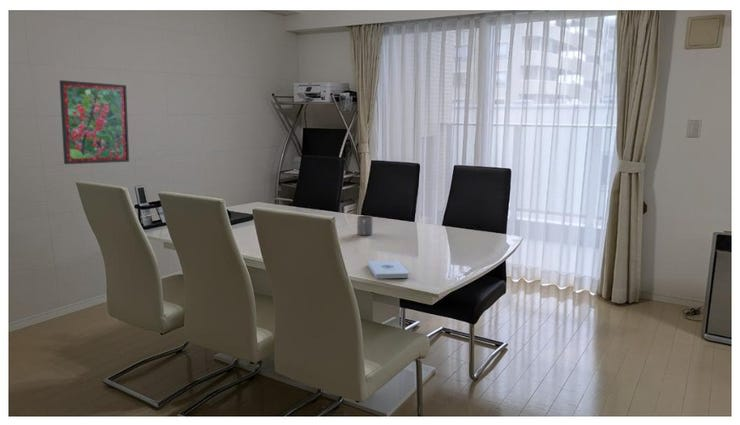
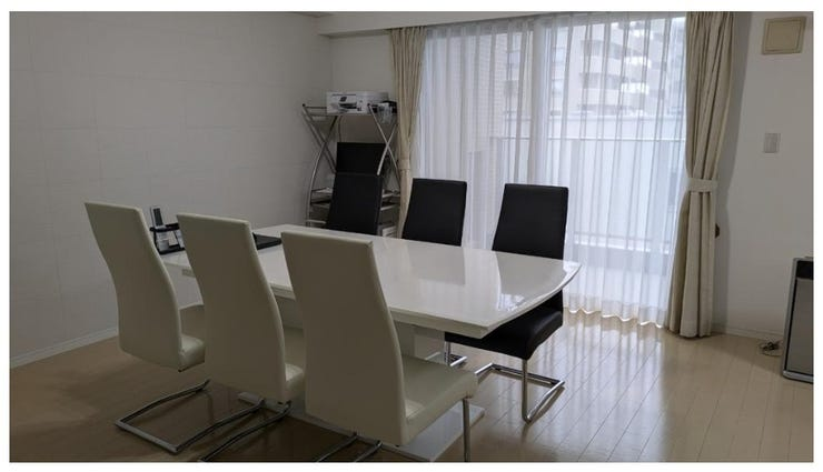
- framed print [59,79,130,165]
- mug [356,215,374,236]
- notepad [366,260,410,279]
